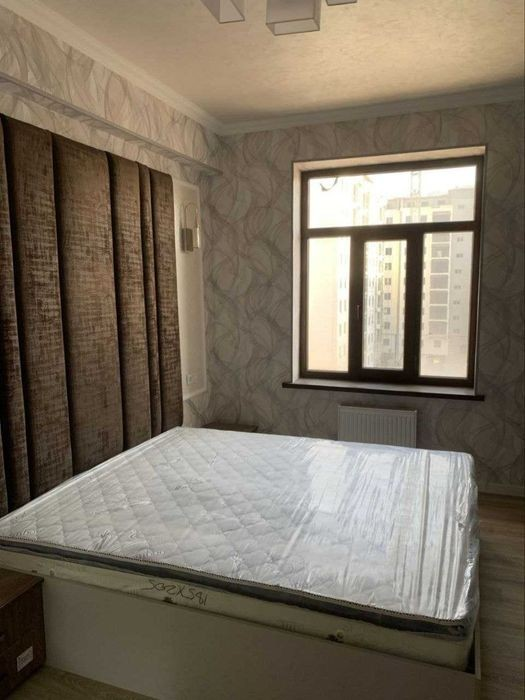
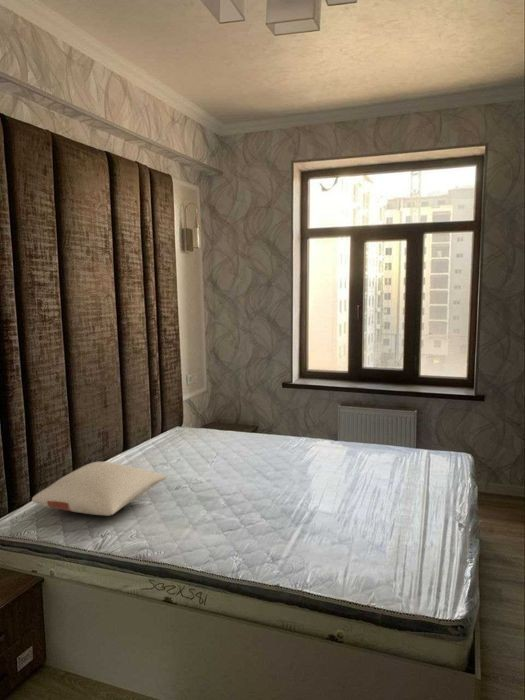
+ pillow [31,461,168,517]
